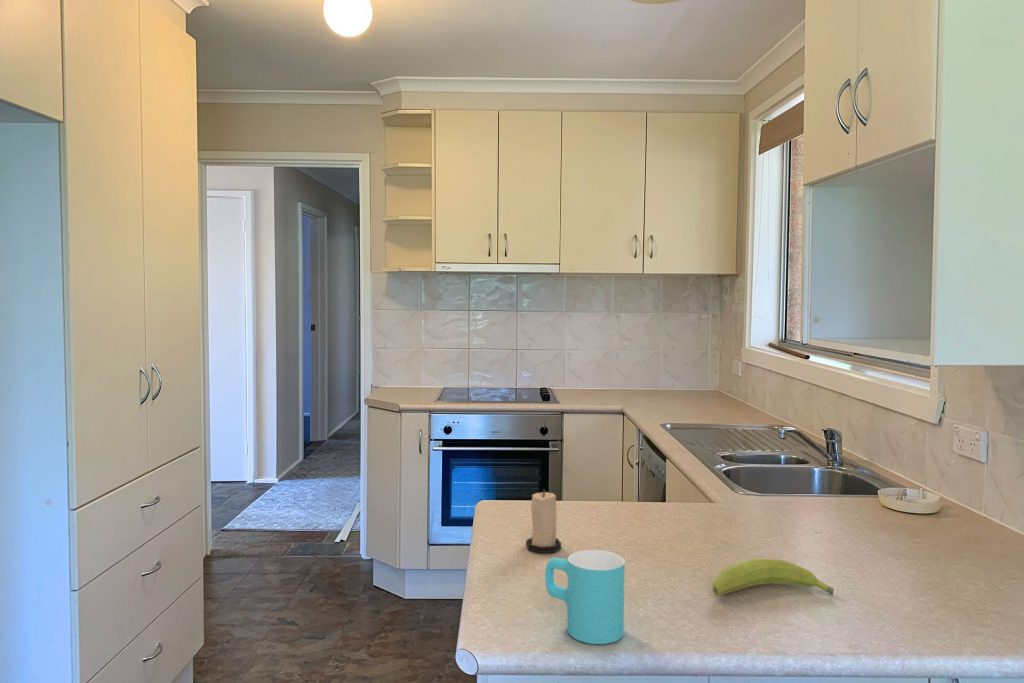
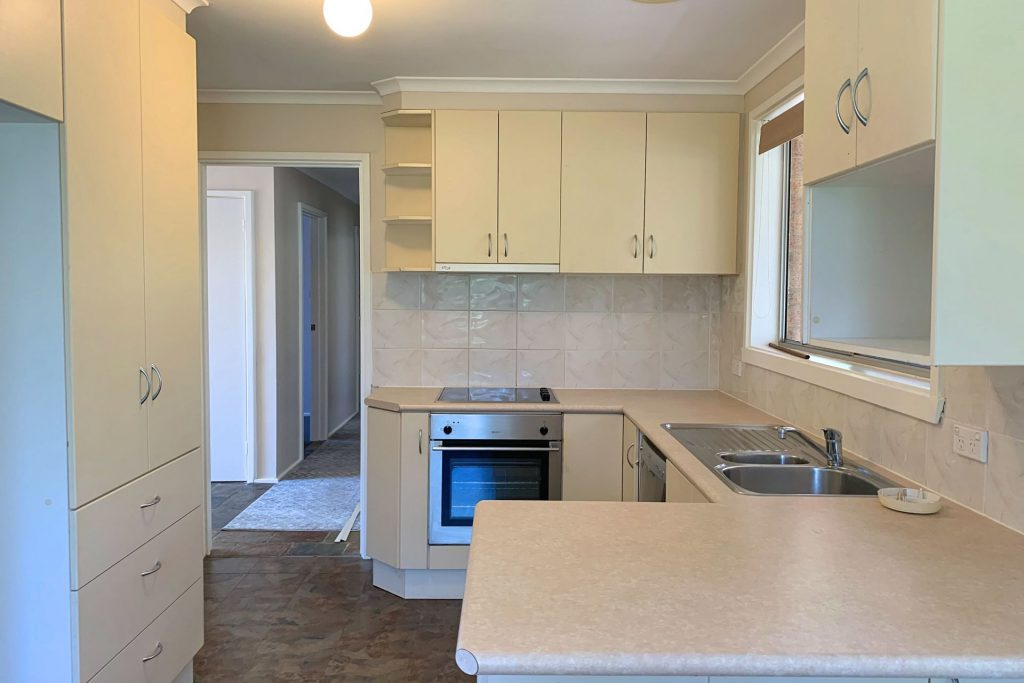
- cup [544,549,626,645]
- fruit [712,558,835,597]
- candle [525,489,562,554]
